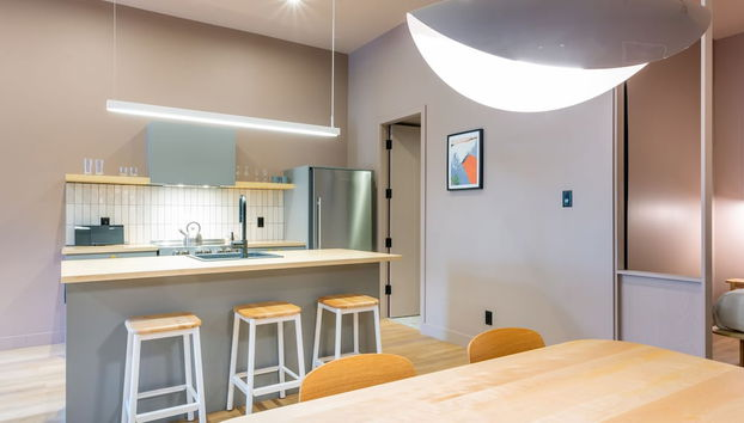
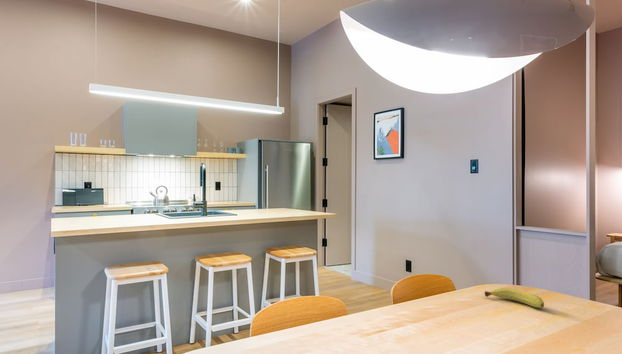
+ fruit [484,287,545,309]
